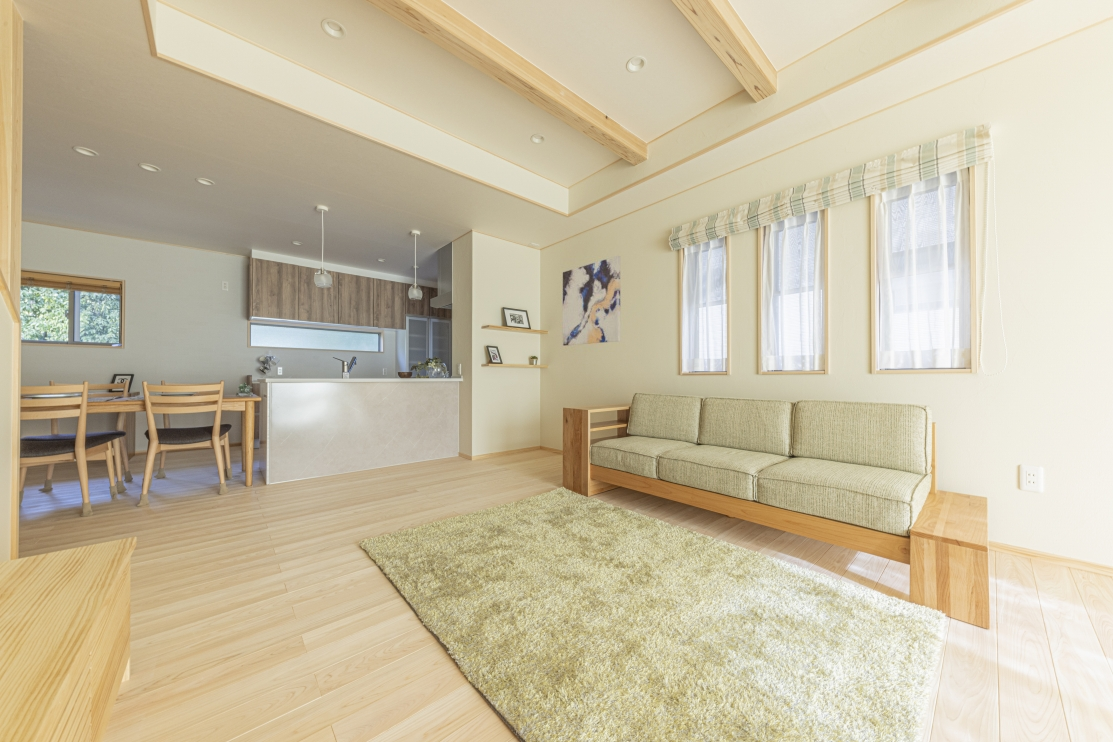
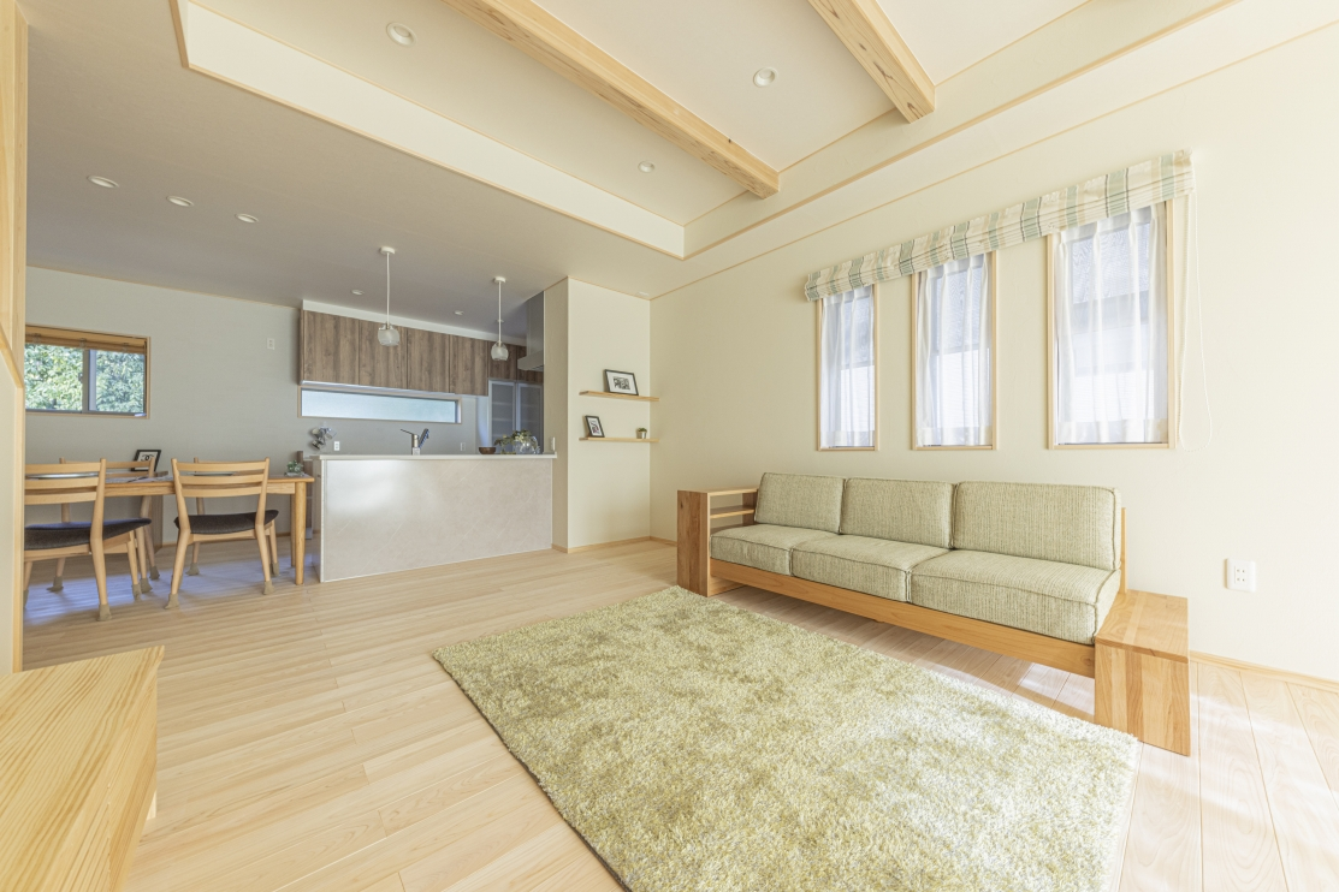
- wall art [562,255,621,347]
